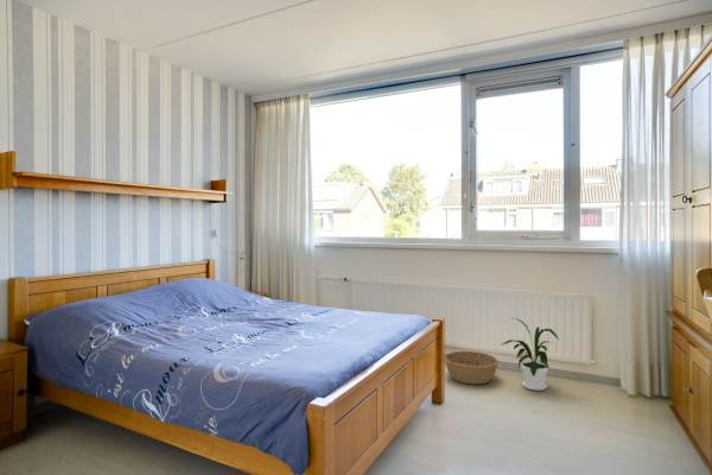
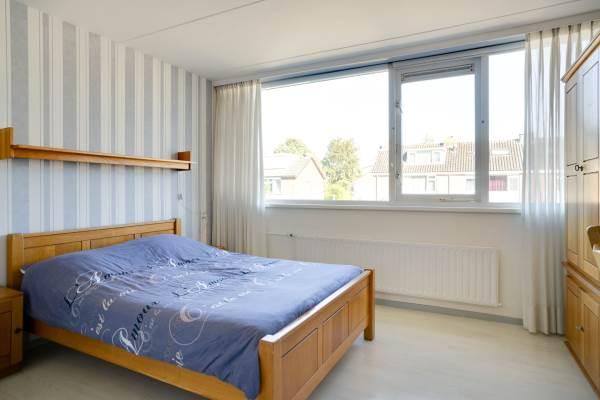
- basket [444,350,500,386]
- house plant [498,316,560,392]
